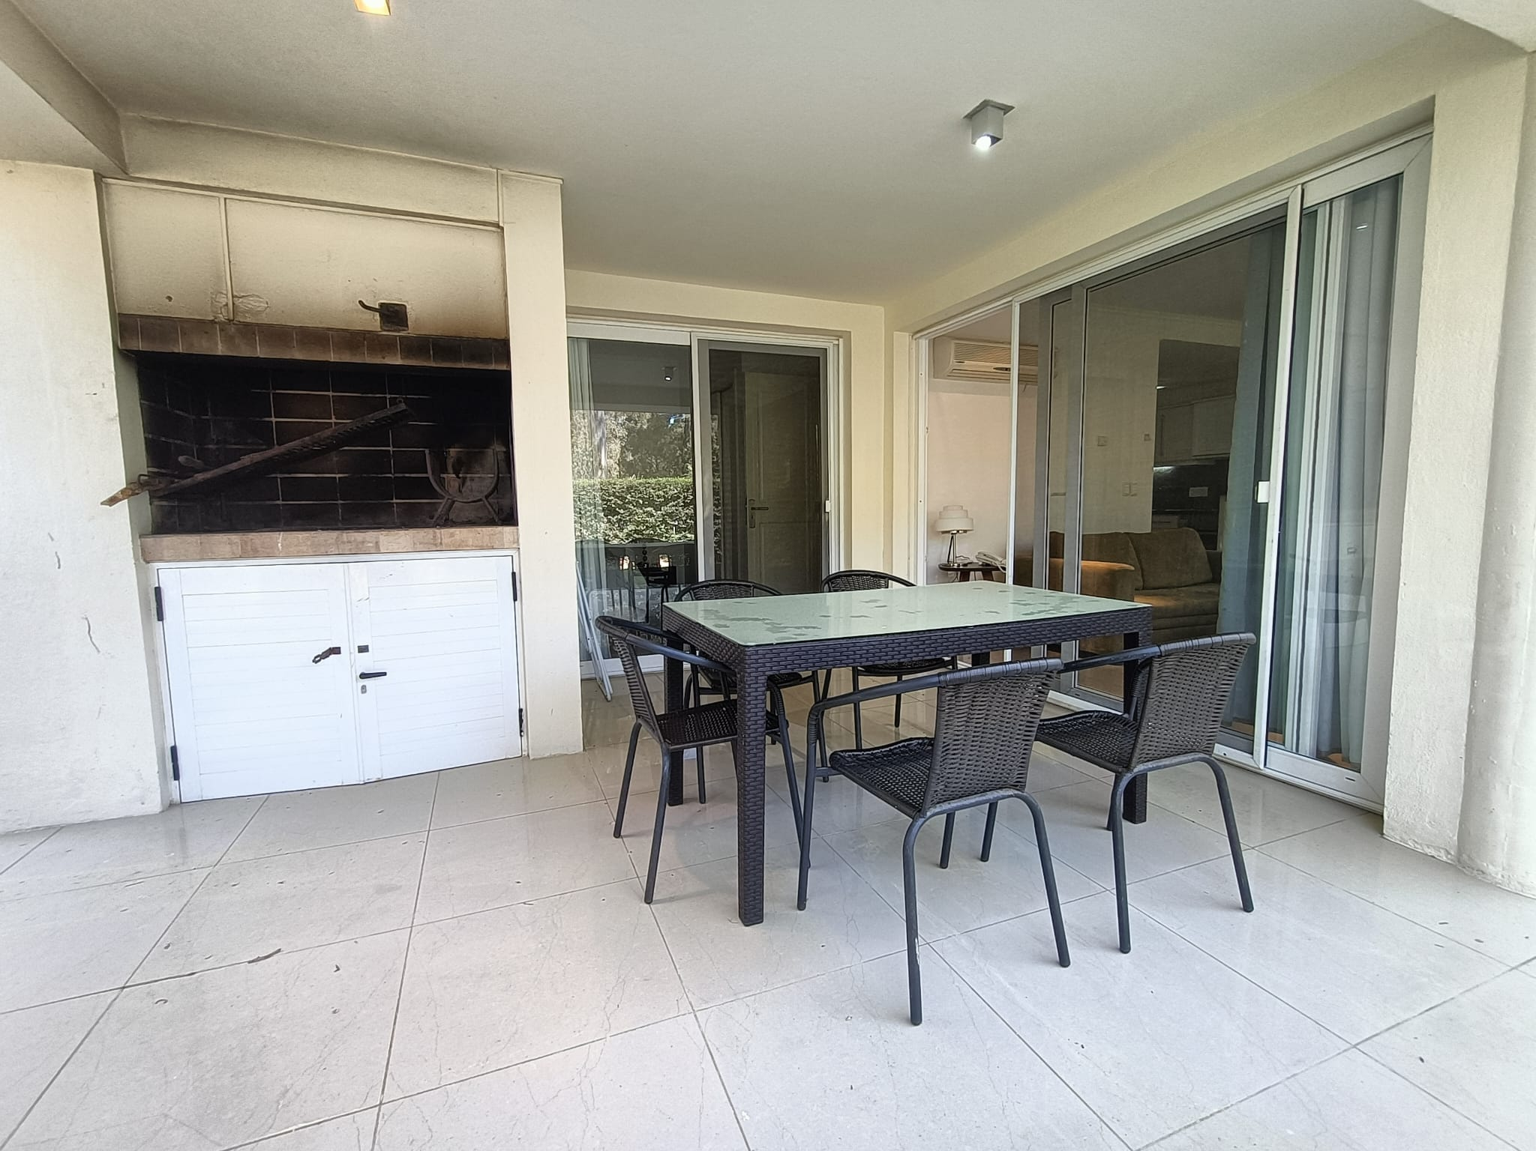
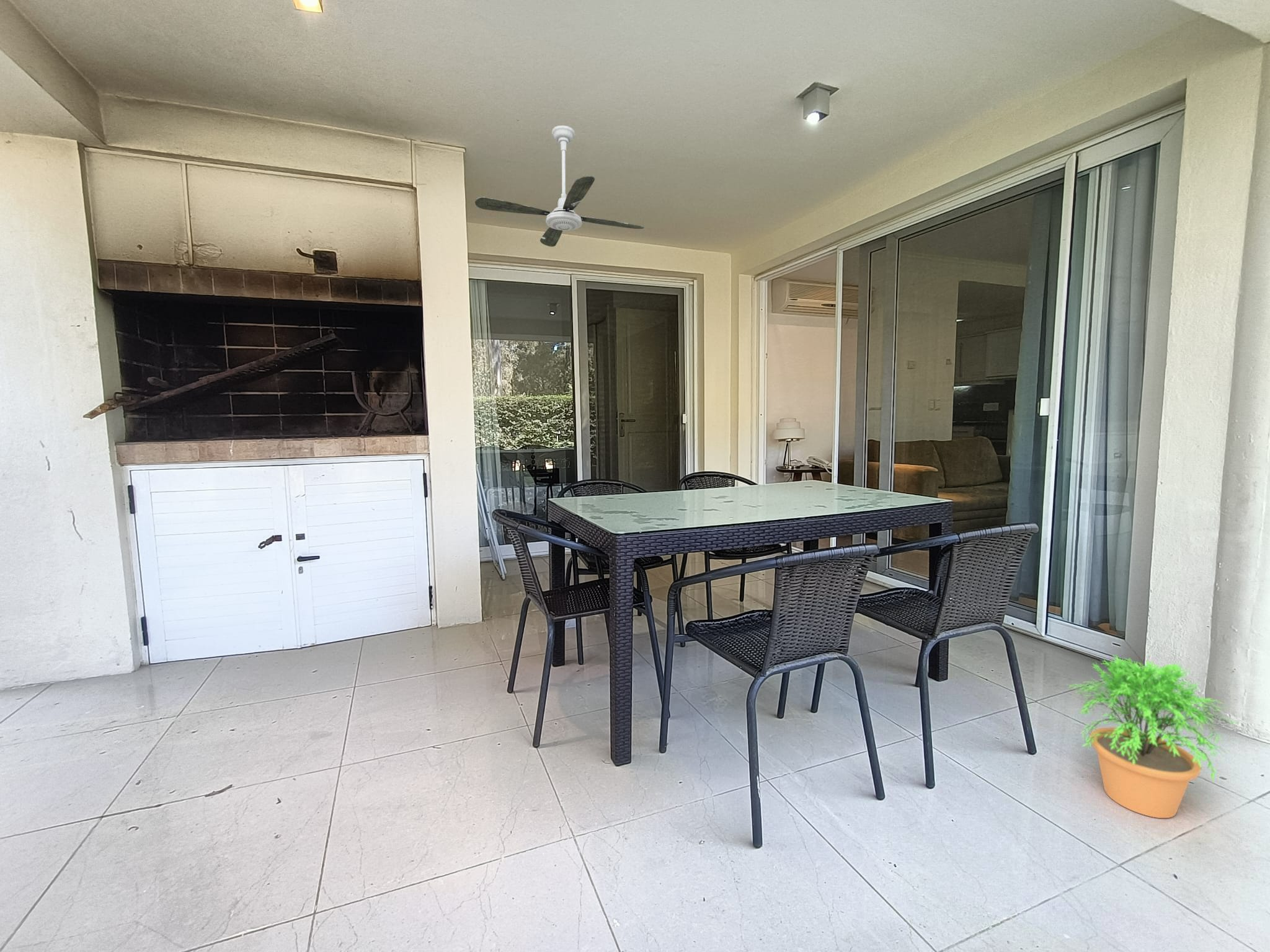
+ ceiling fan [474,125,645,247]
+ potted plant [1067,654,1243,819]
